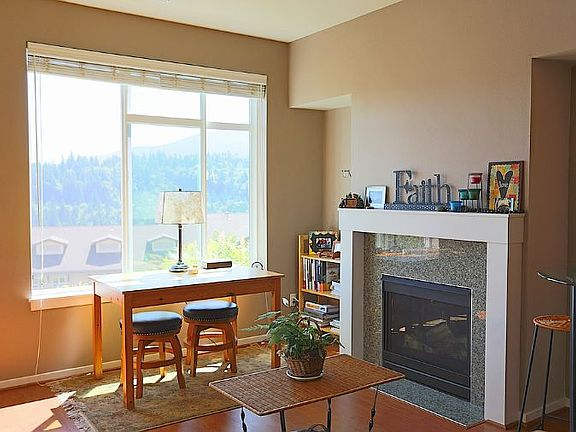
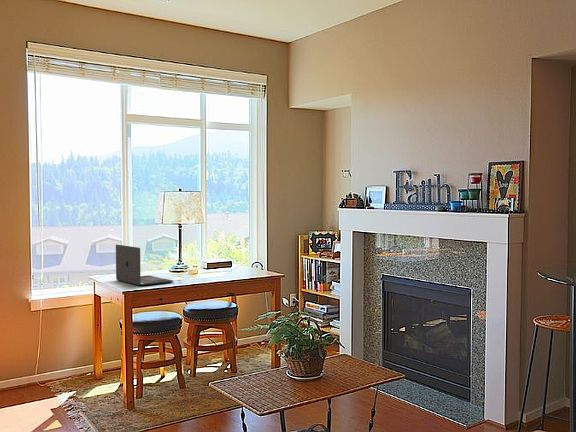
+ laptop [115,244,174,286]
